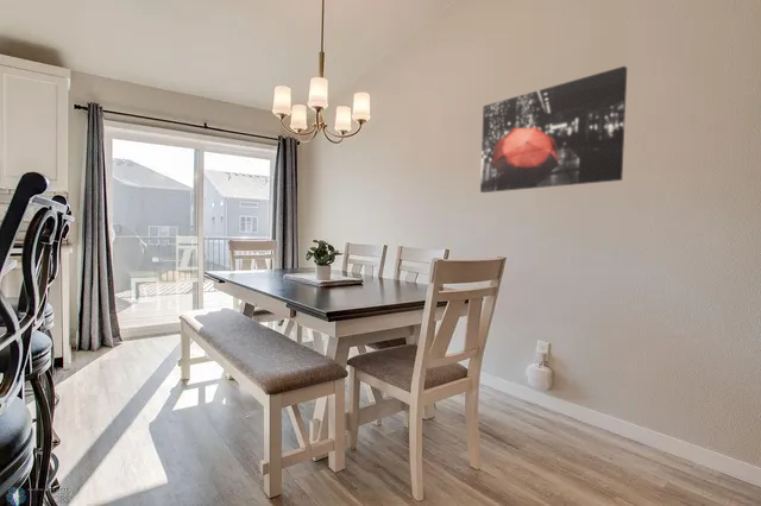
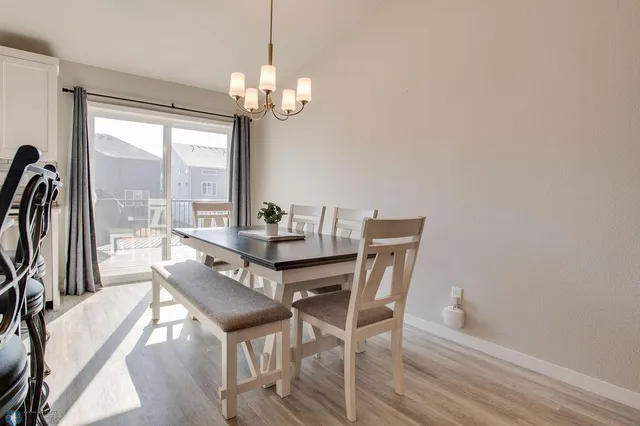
- wall art [479,65,628,194]
